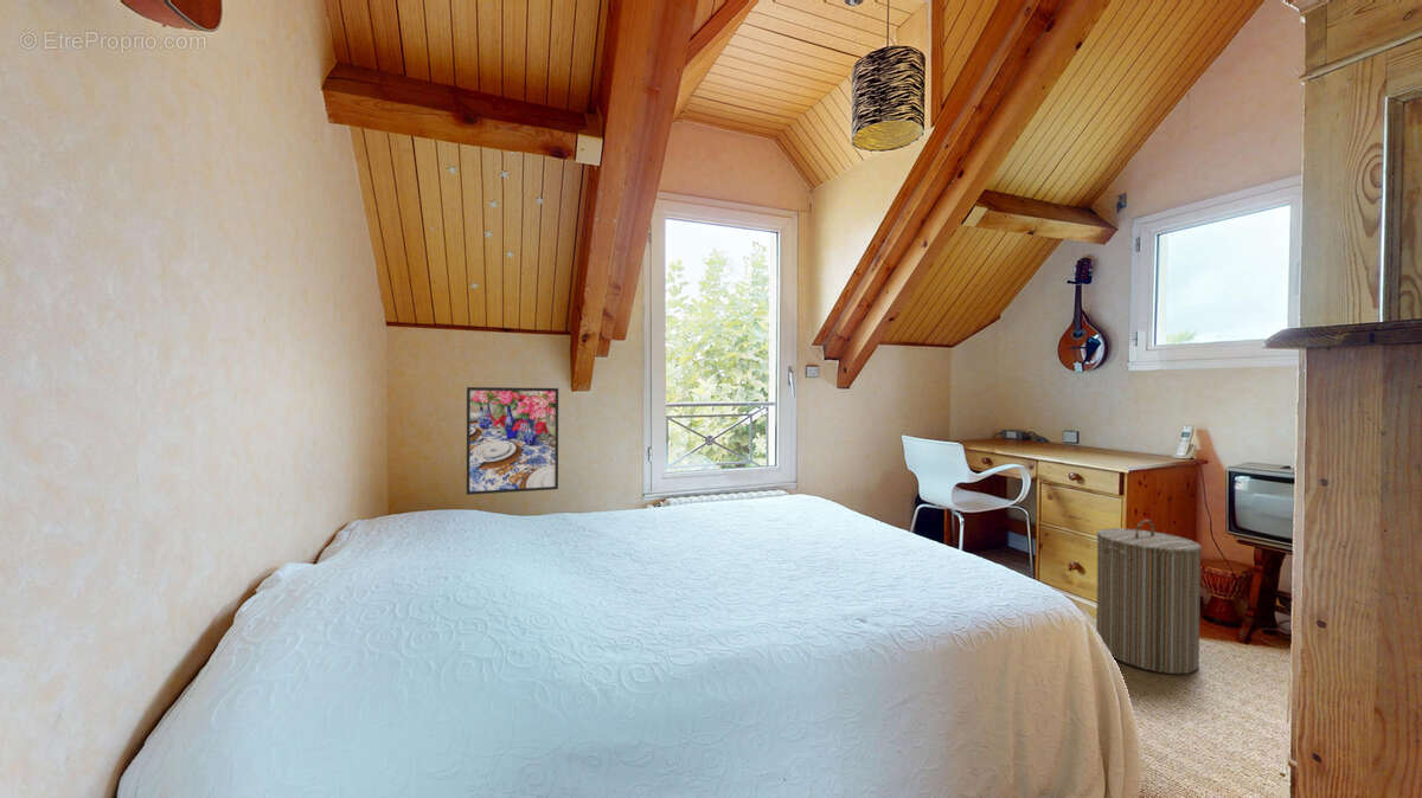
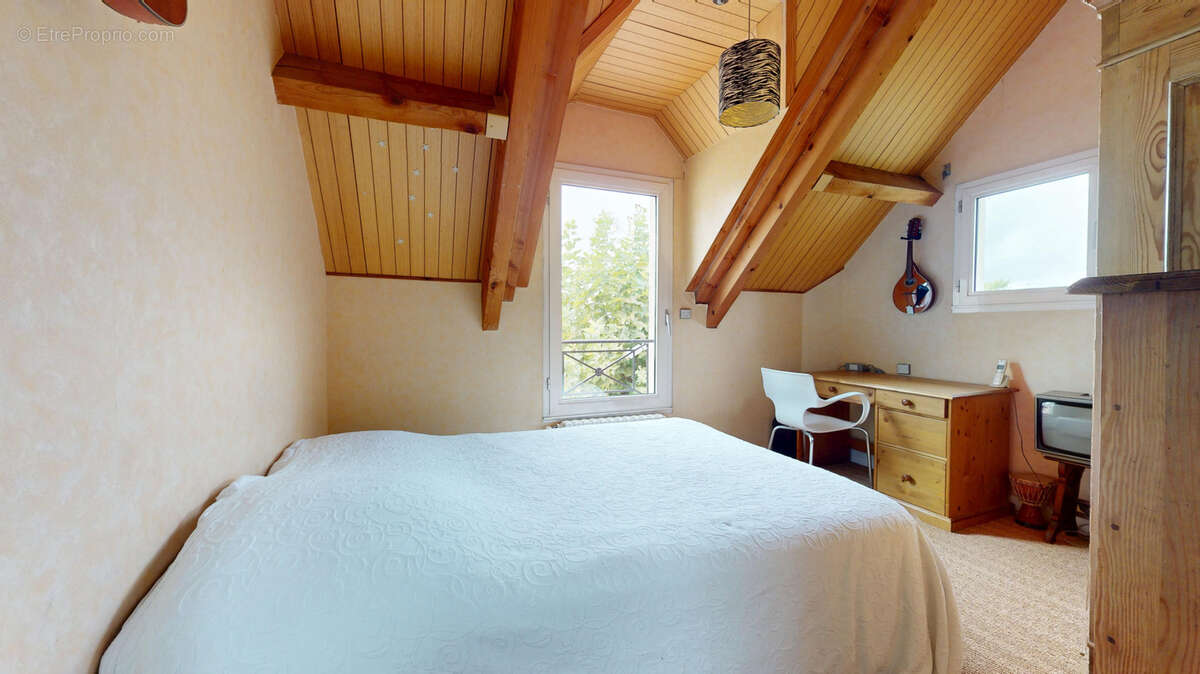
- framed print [466,386,559,496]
- laundry hamper [1095,519,1203,675]
